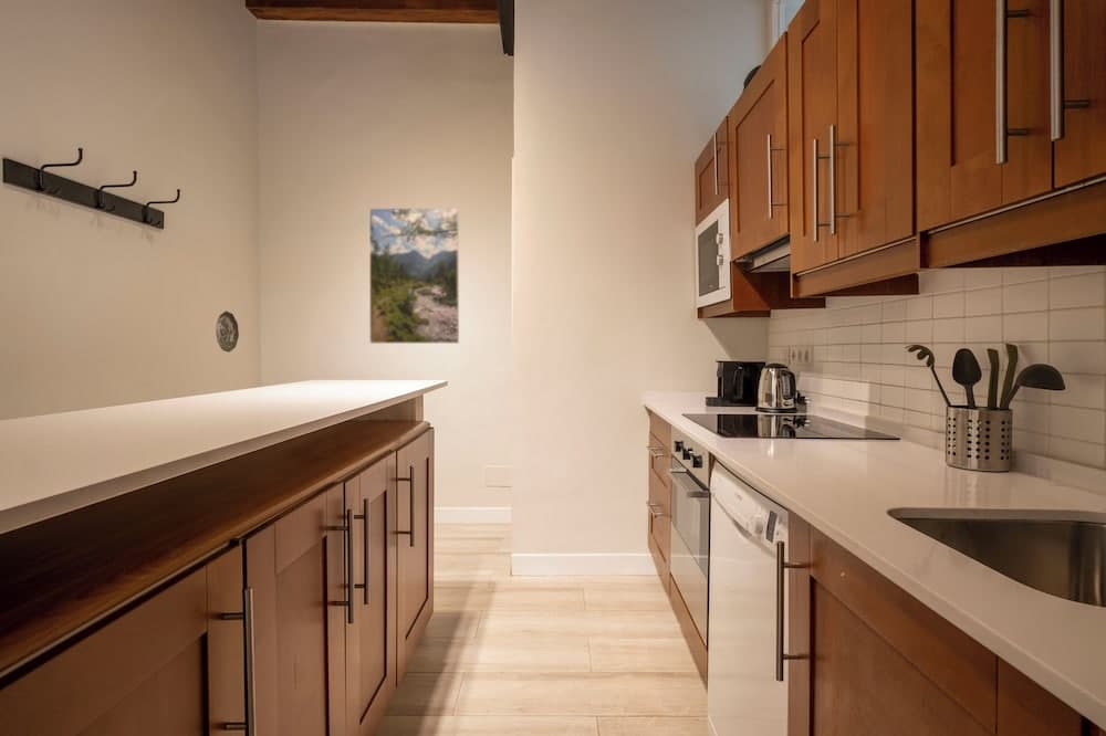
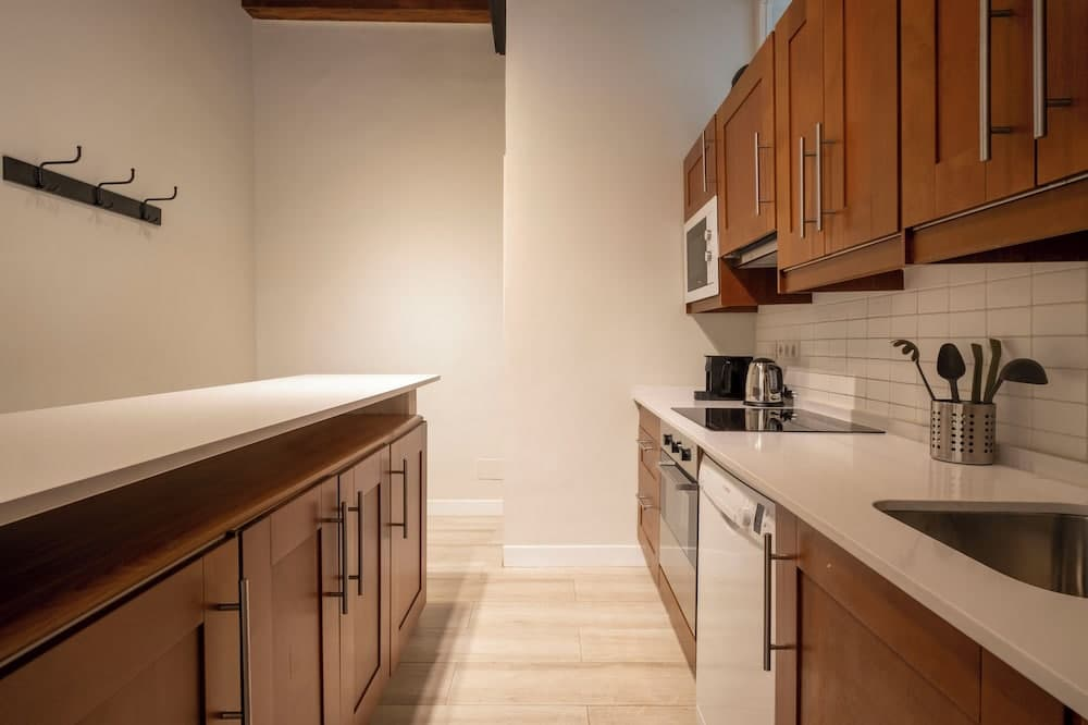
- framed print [368,207,460,345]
- decorative plate [215,311,240,354]
